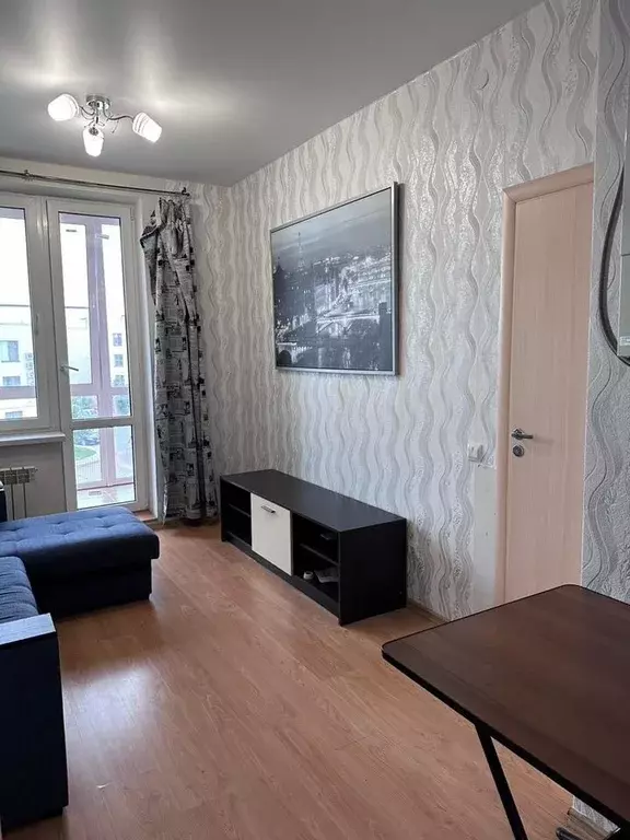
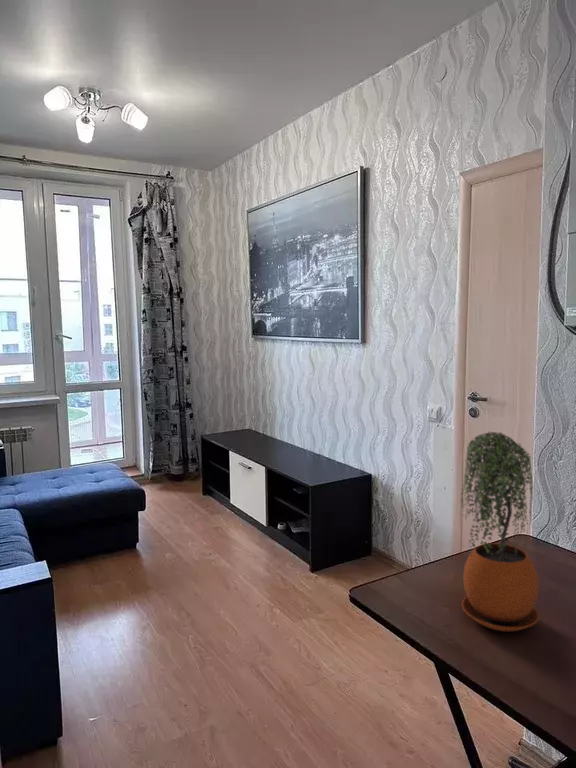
+ potted plant [459,431,540,633]
